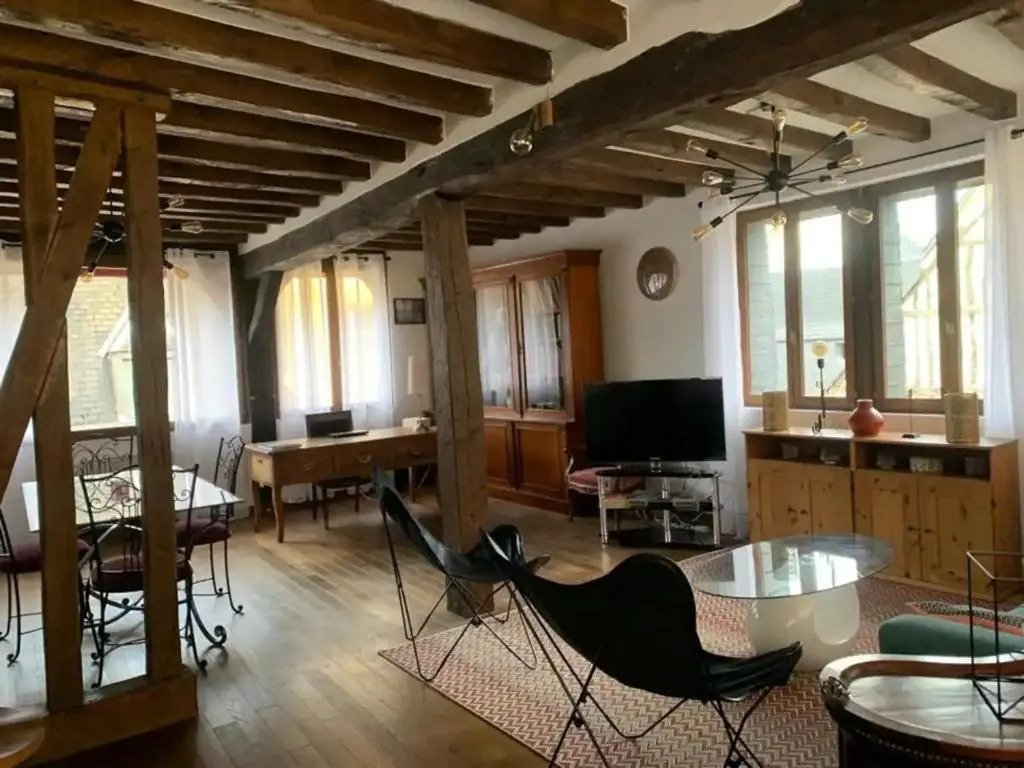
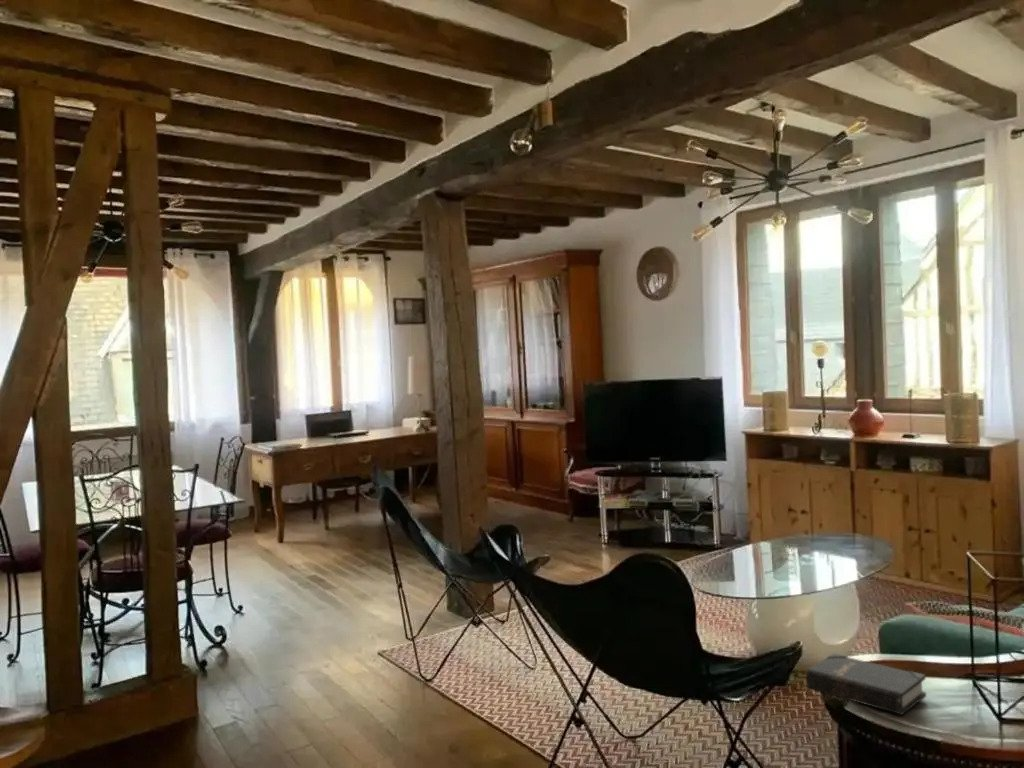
+ hardback book [805,652,927,716]
